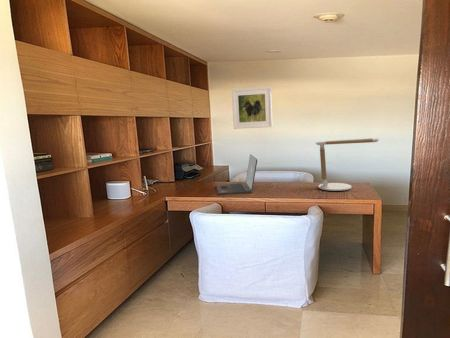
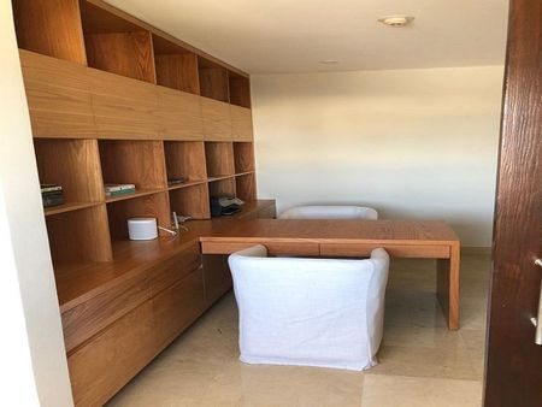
- desk lamp [315,137,380,192]
- laptop [216,153,258,196]
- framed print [231,86,273,130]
